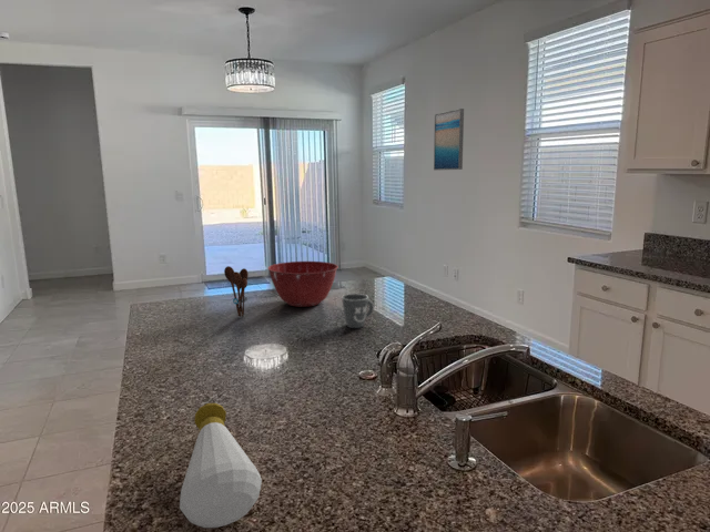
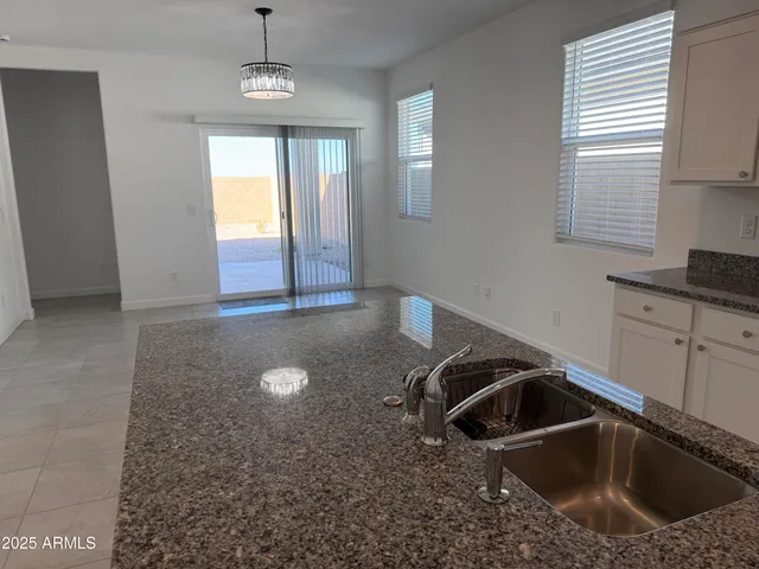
- wall art [433,108,465,171]
- utensil holder [223,265,250,317]
- soap bottle [179,402,263,529]
- mixing bowl [267,260,338,308]
- mug [341,293,375,329]
